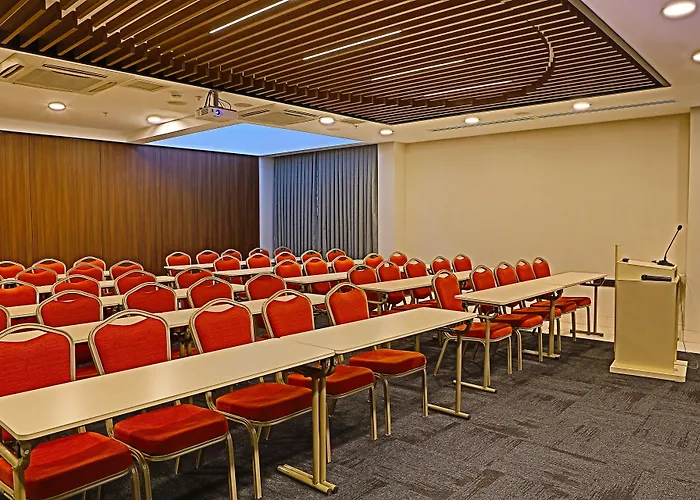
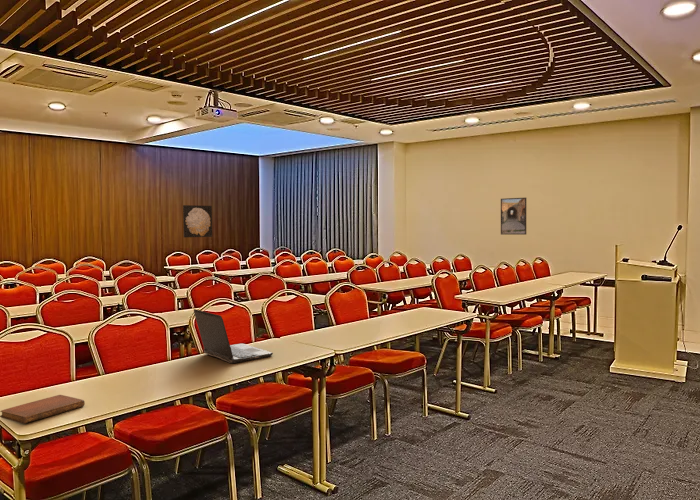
+ wall art [182,204,213,238]
+ notebook [0,394,86,425]
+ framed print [500,197,527,236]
+ laptop computer [193,308,274,364]
